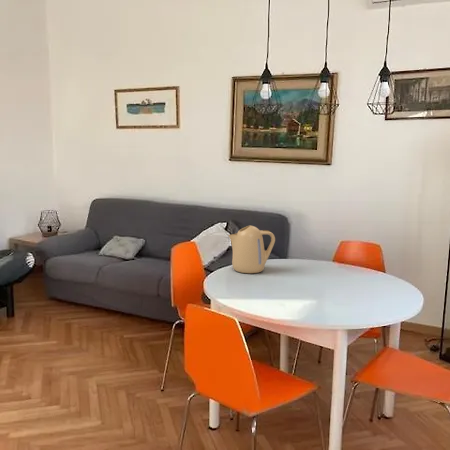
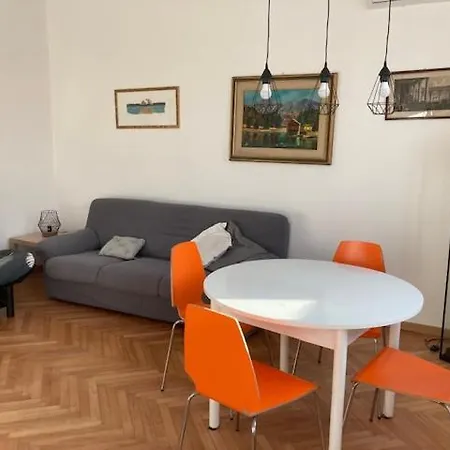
- kettle [227,225,276,274]
